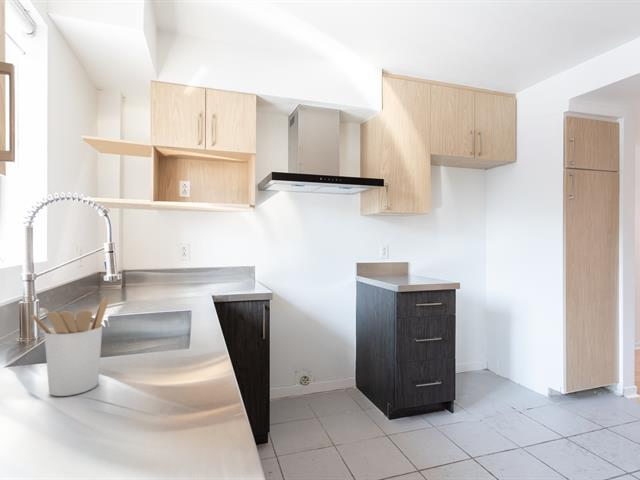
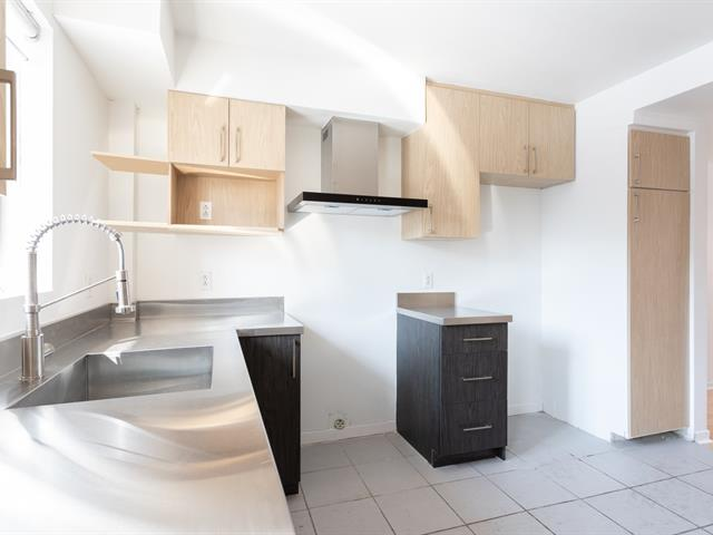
- utensil holder [30,296,109,397]
